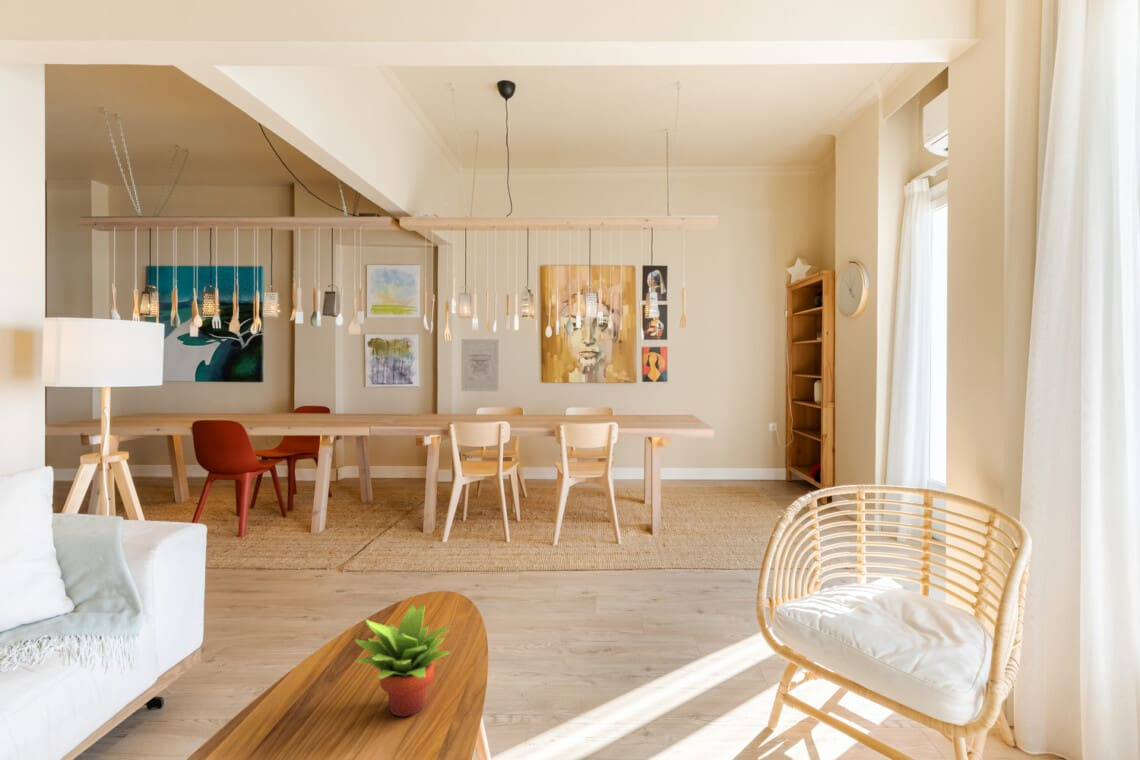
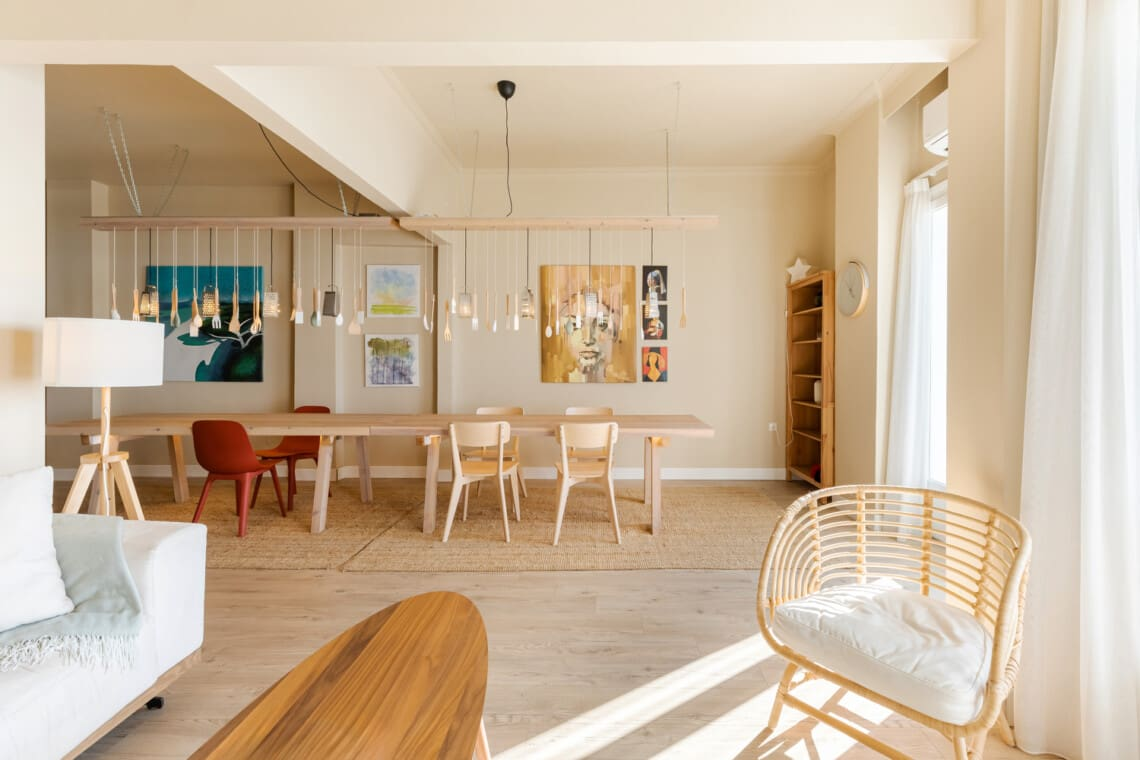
- wall art [460,338,500,392]
- succulent plant [353,602,453,717]
